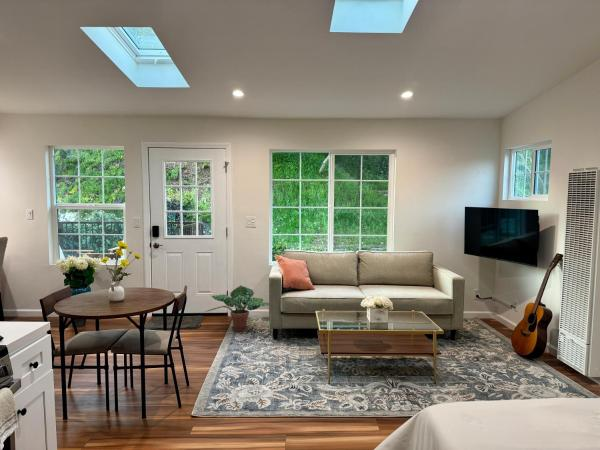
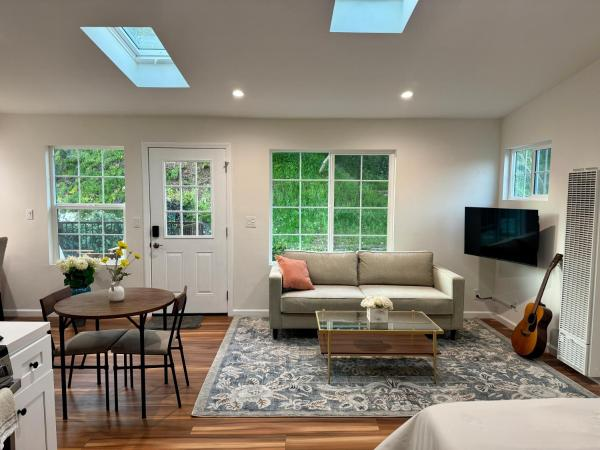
- potted plant [202,284,270,332]
